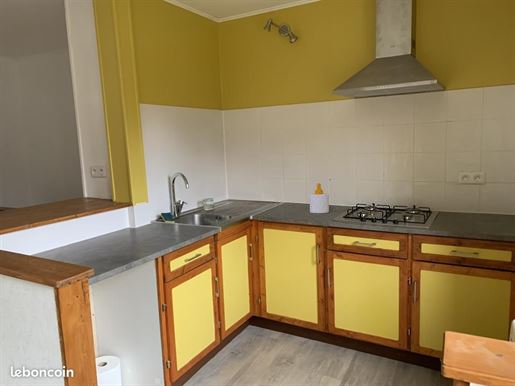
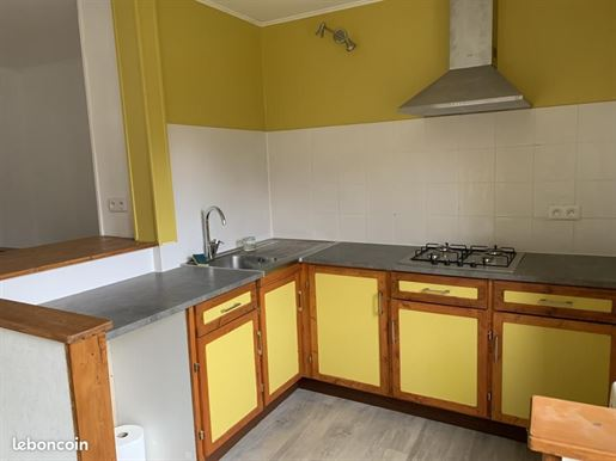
- soap bottle [309,182,330,214]
